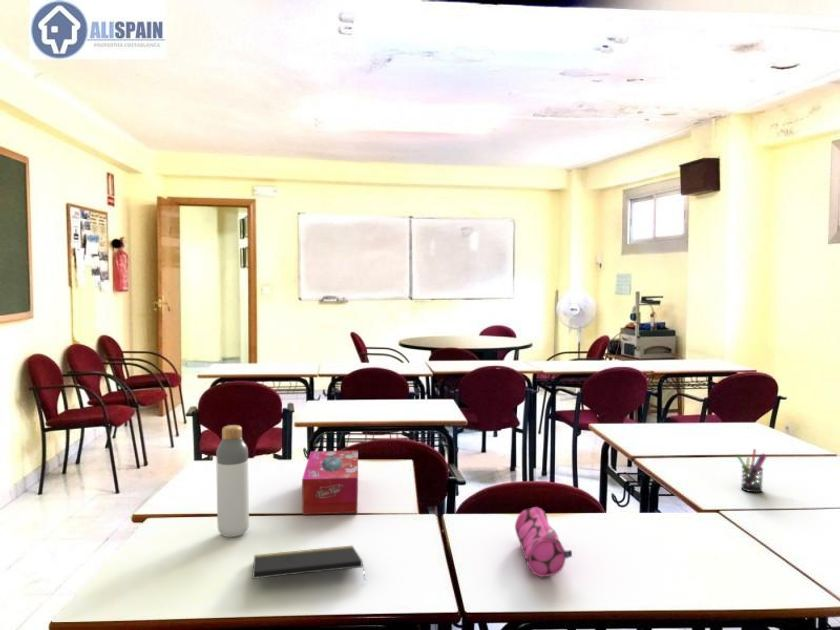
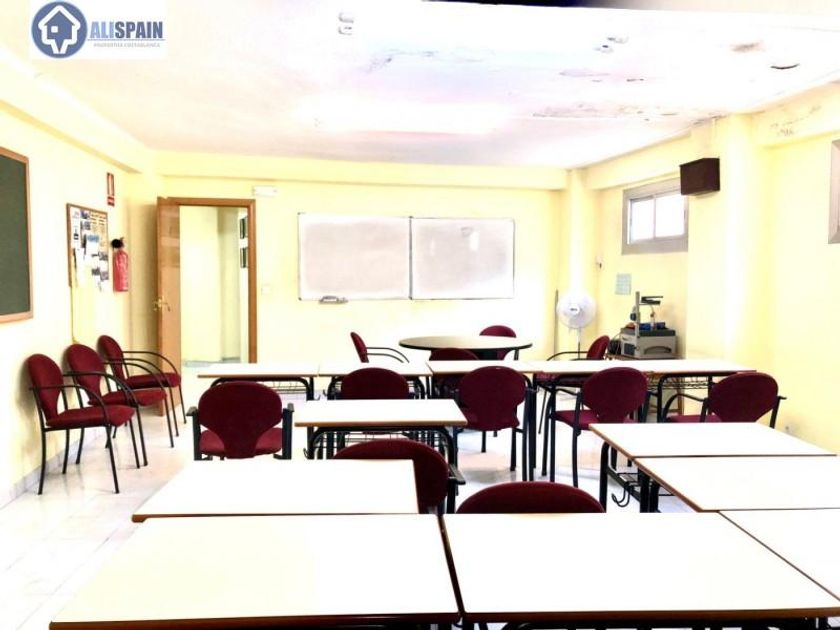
- bottle [215,424,250,538]
- pen holder [736,448,767,494]
- pencil case [514,506,573,578]
- tissue box [301,449,359,516]
- notepad [252,545,366,580]
